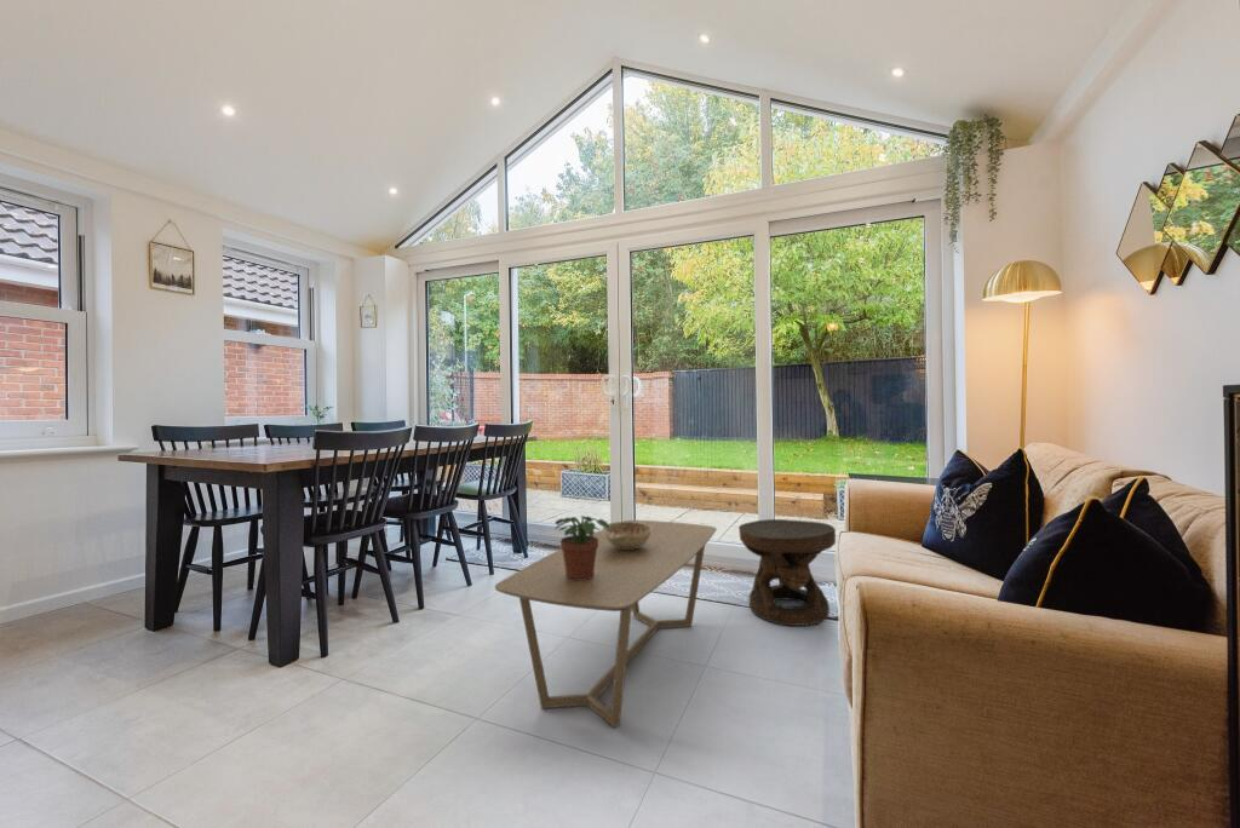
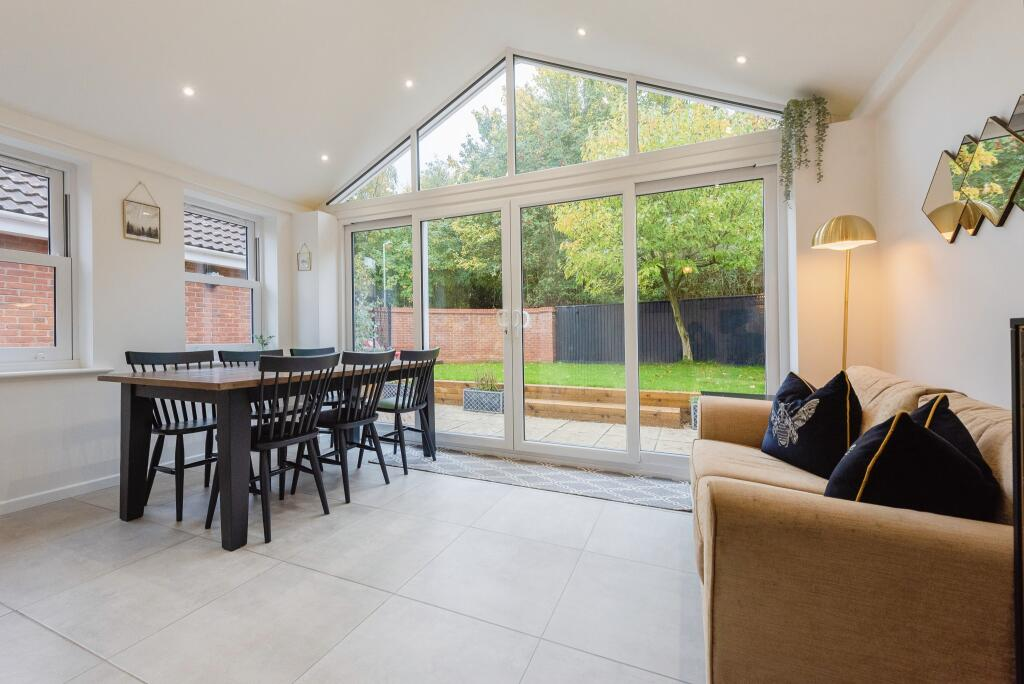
- coffee table [494,519,718,728]
- side table [737,518,837,627]
- decorative bowl [602,521,651,550]
- potted plant [553,514,609,580]
